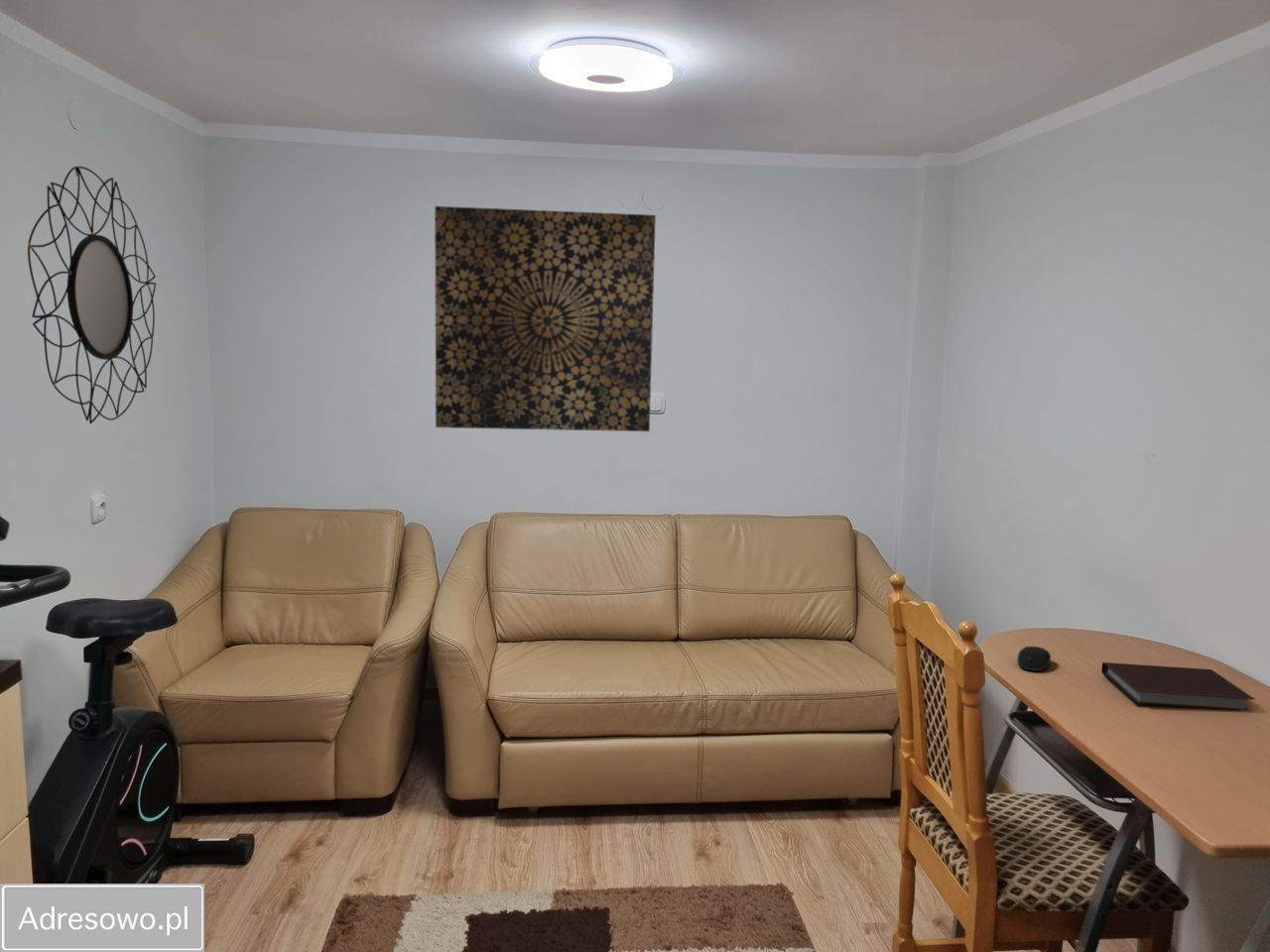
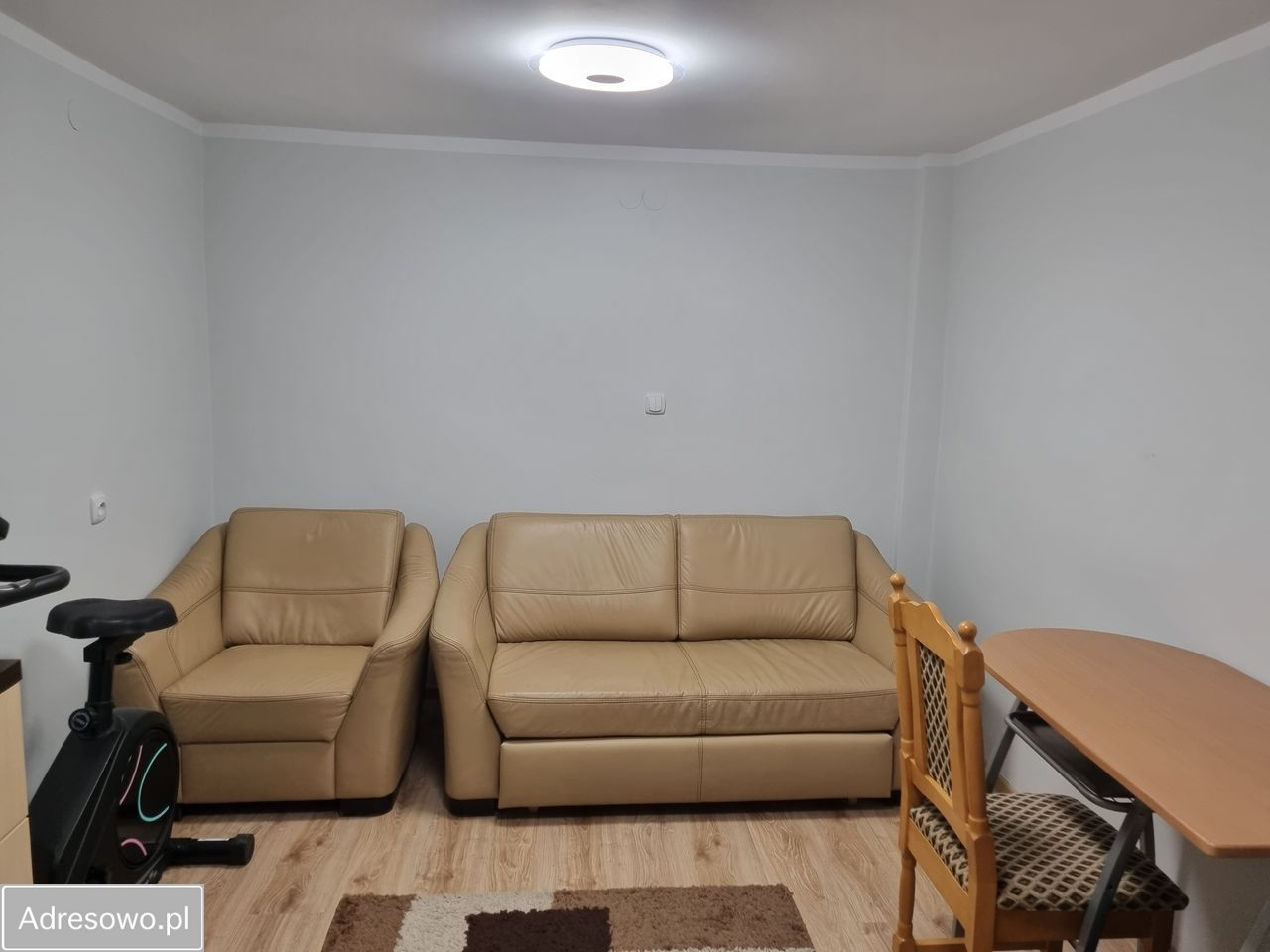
- wall art [434,205,657,432]
- computer mouse [1016,646,1052,672]
- home mirror [27,166,157,424]
- notebook [1100,661,1255,711]
